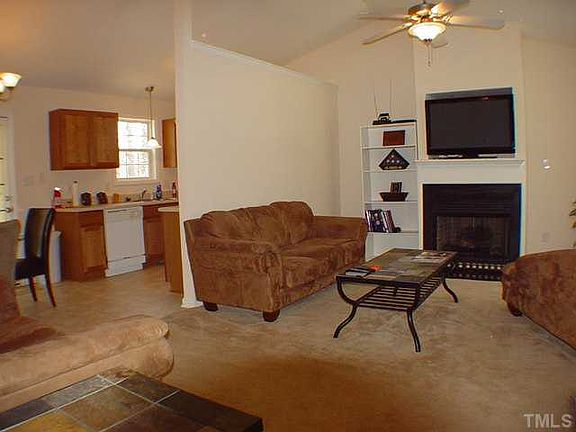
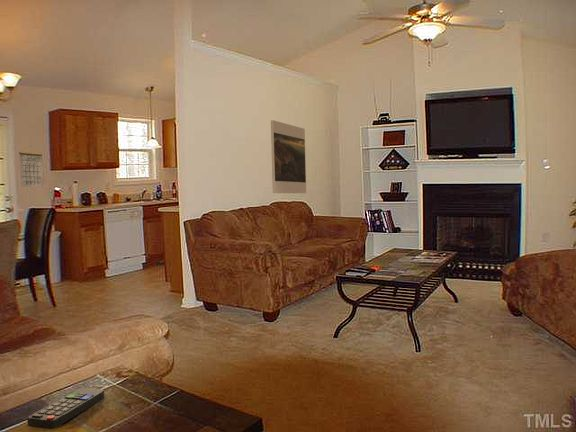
+ remote control [26,387,105,430]
+ calendar [18,144,44,188]
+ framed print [270,119,307,194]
